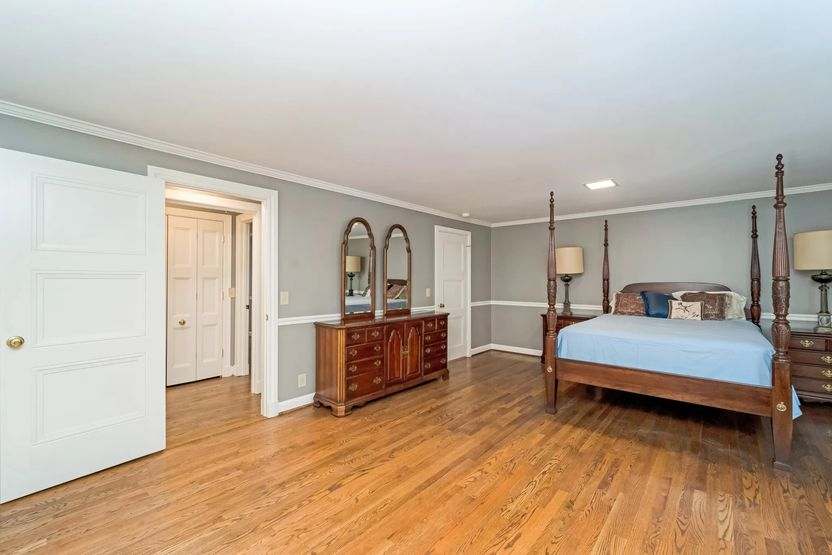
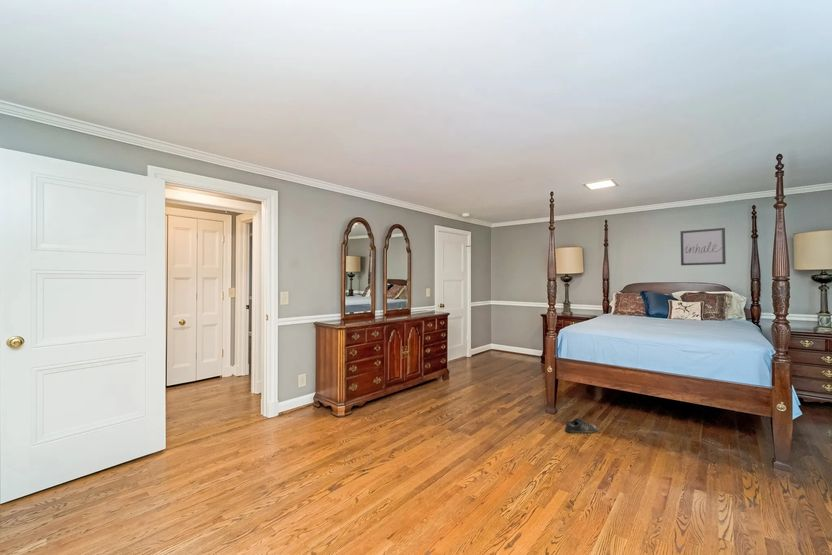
+ wall art [679,227,727,266]
+ shoe [564,415,598,434]
